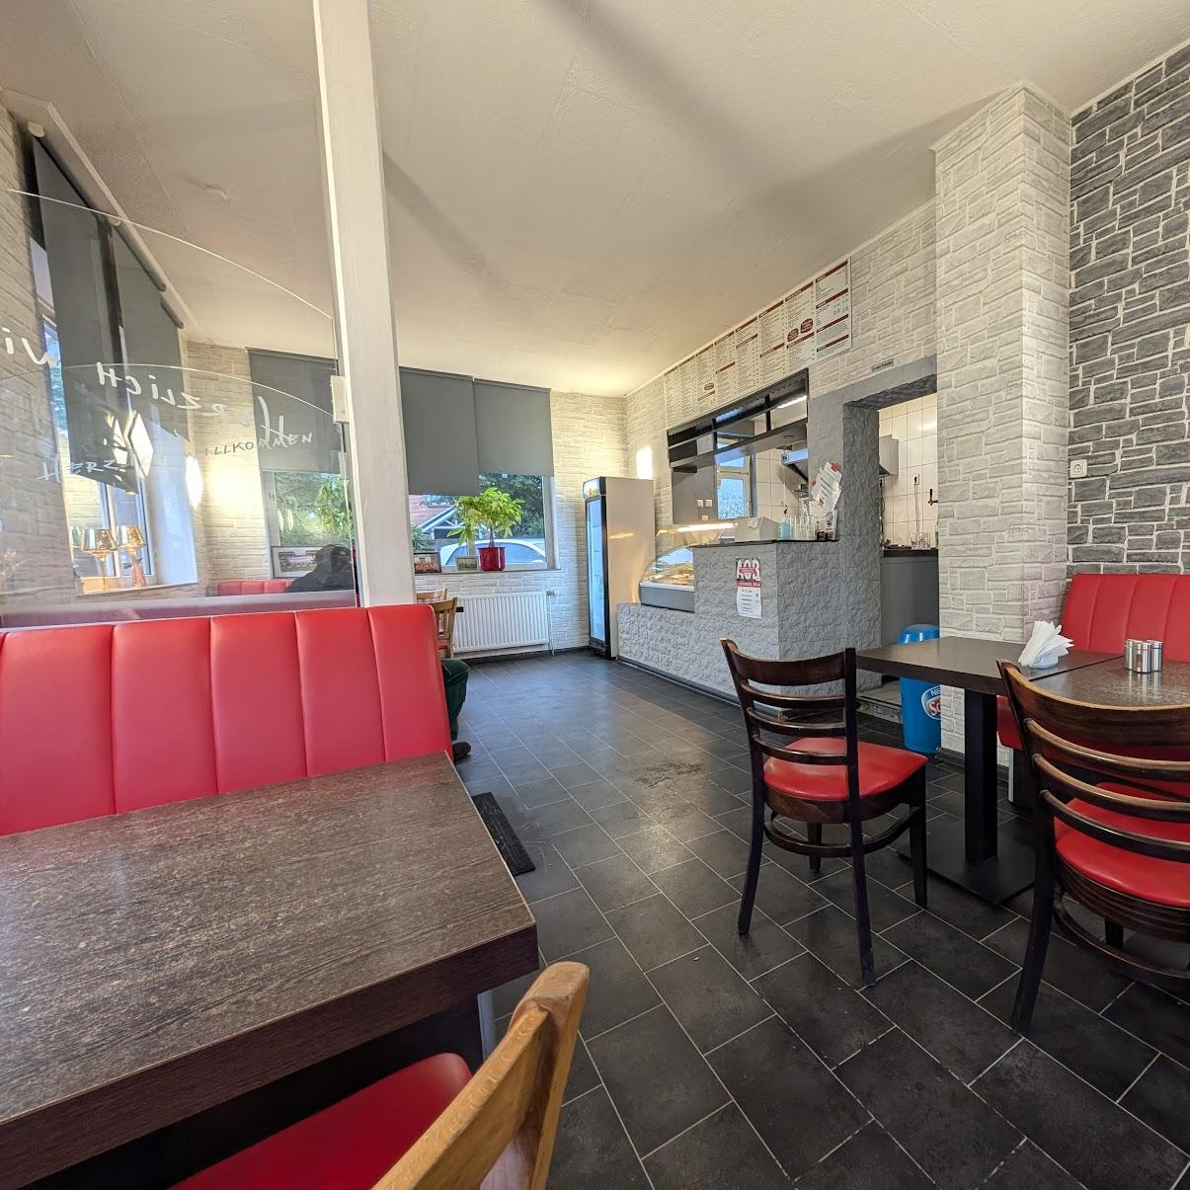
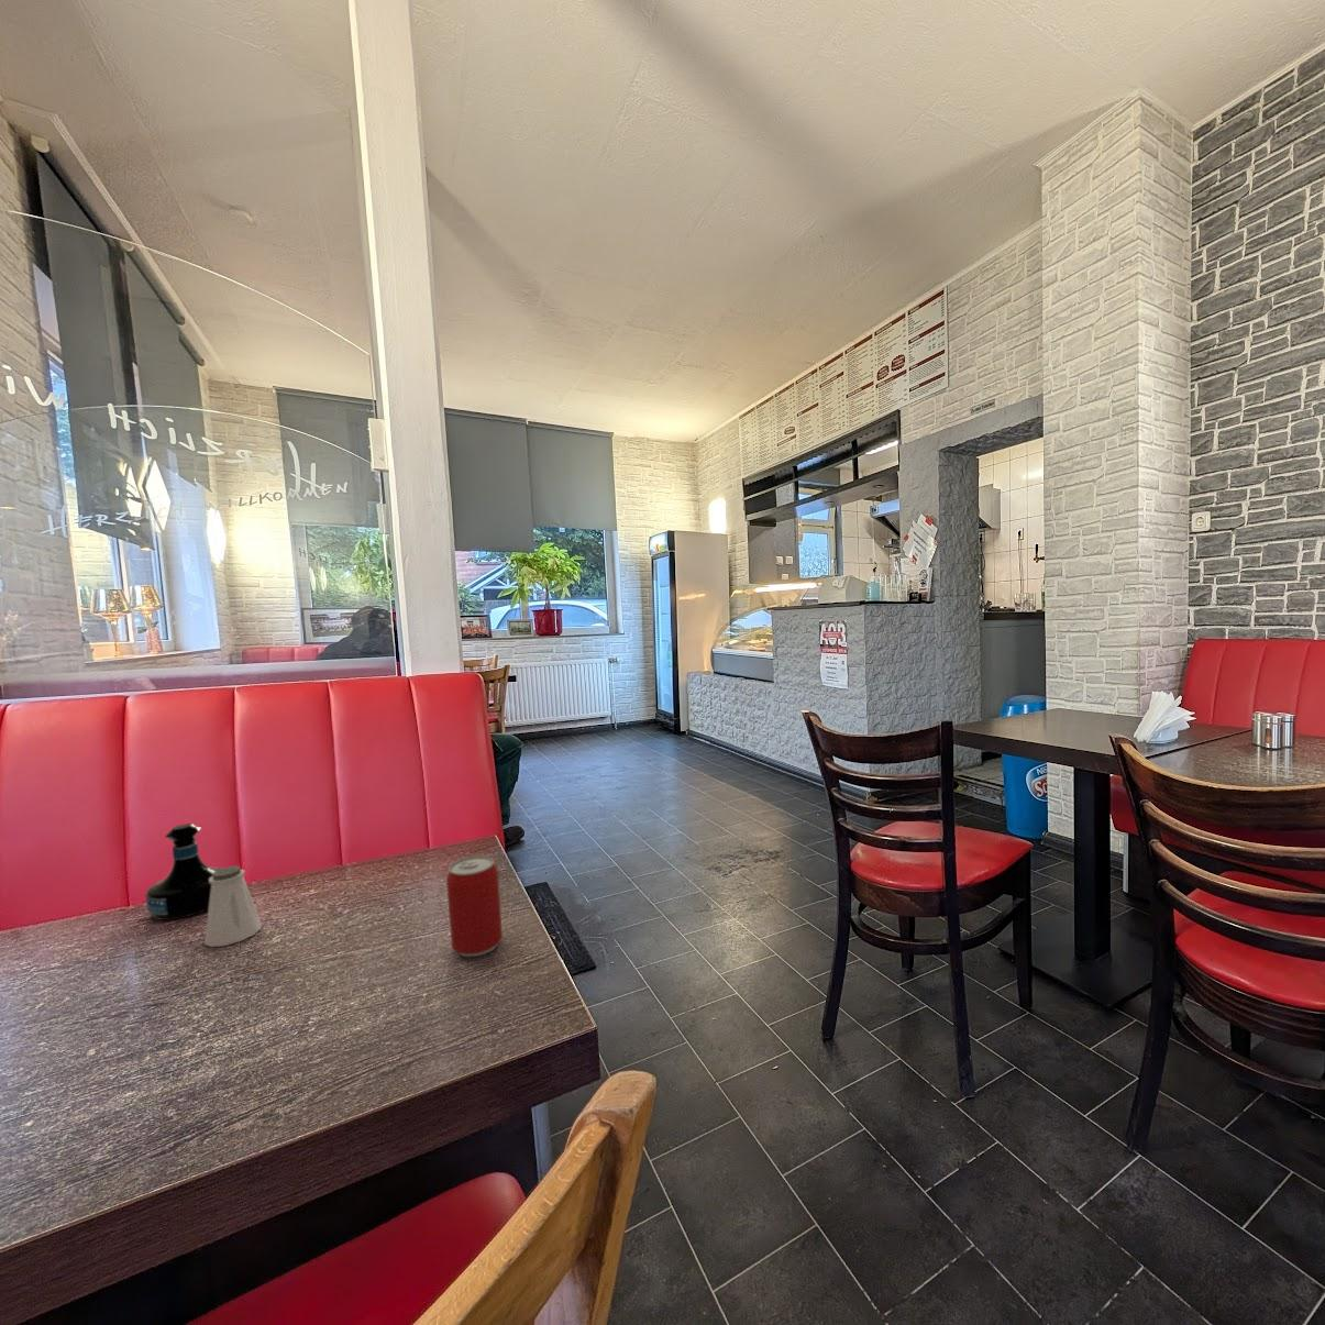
+ saltshaker [204,865,263,948]
+ tequila bottle [146,823,224,921]
+ beer can [445,854,504,957]
